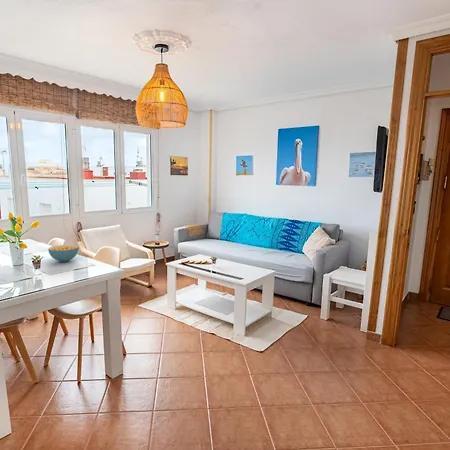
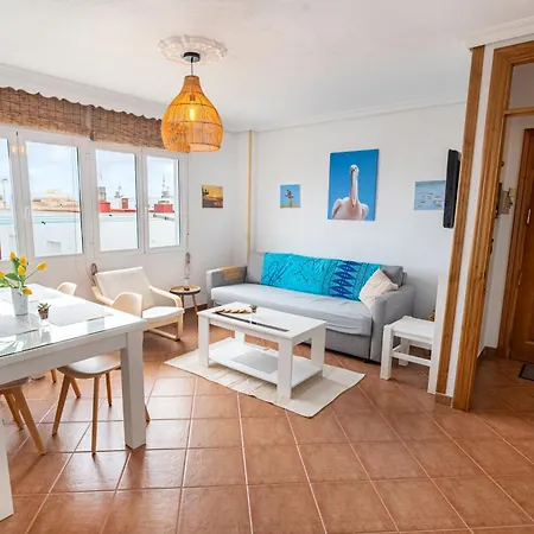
- cereal bowl [47,244,80,263]
